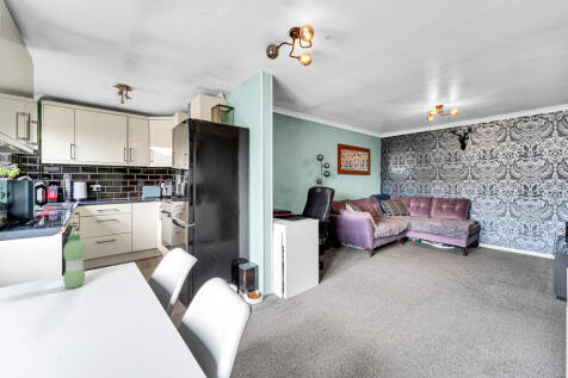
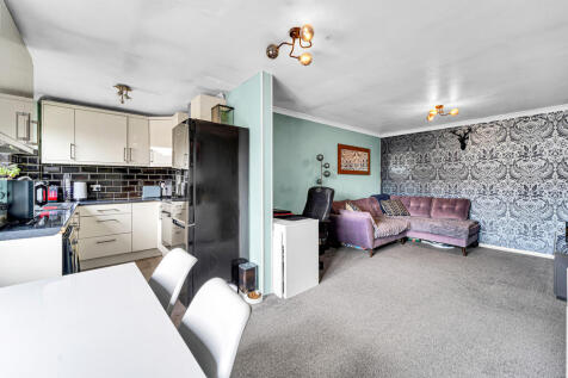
- water bottle [62,234,86,290]
